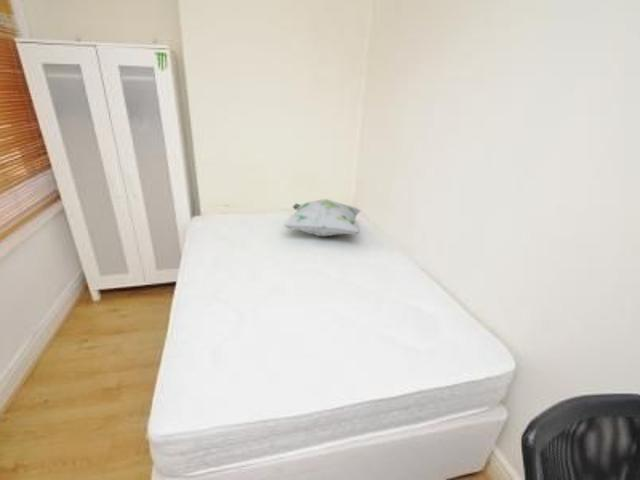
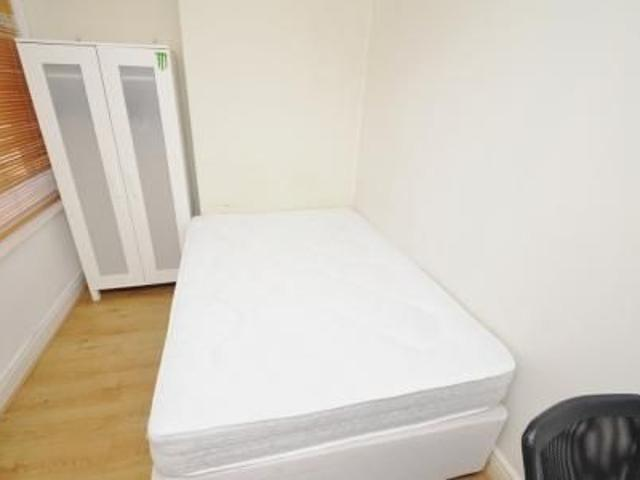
- decorative pillow [282,198,362,237]
